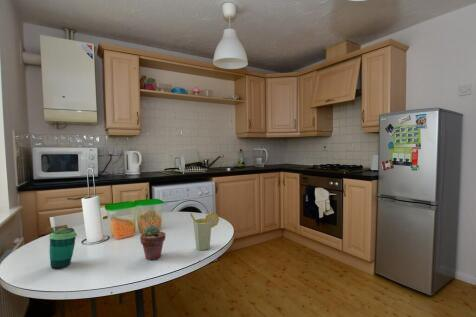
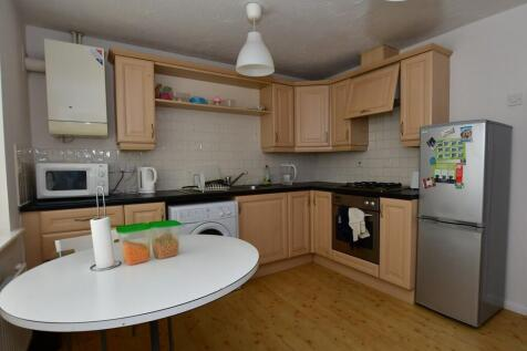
- cup [189,211,220,251]
- potted succulent [139,224,167,261]
- cup [48,227,78,270]
